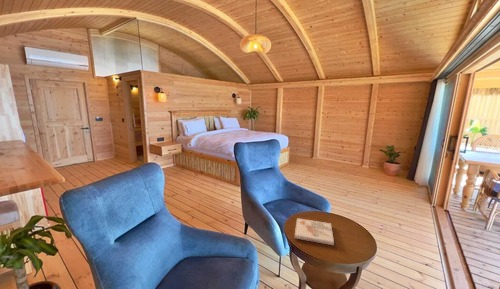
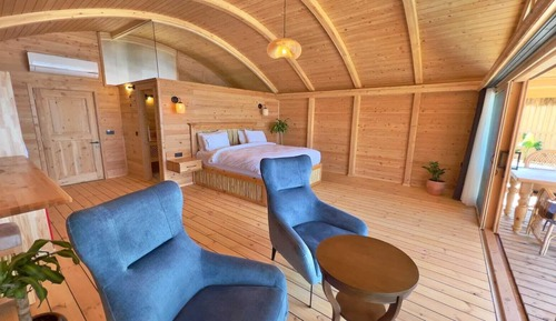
- book [294,217,335,246]
